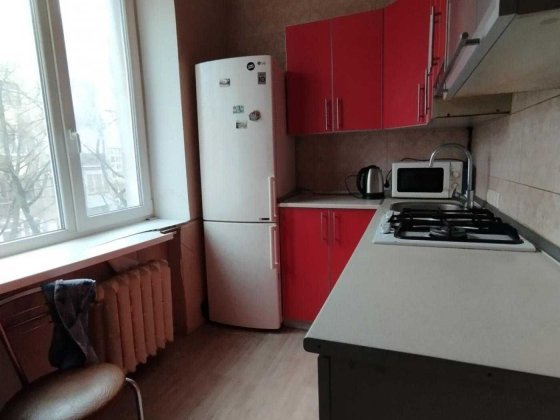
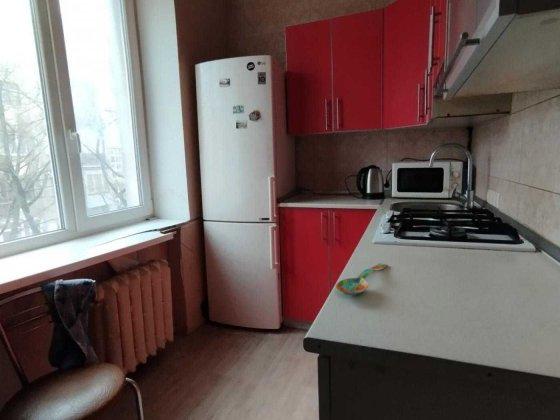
+ spoon [335,262,389,296]
